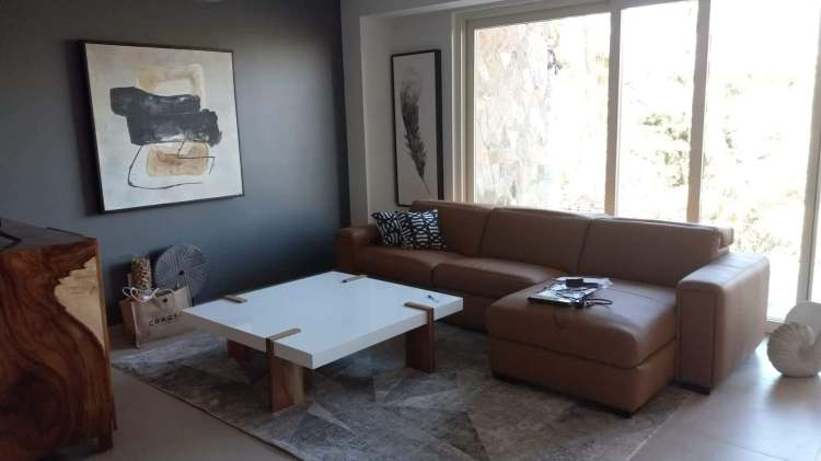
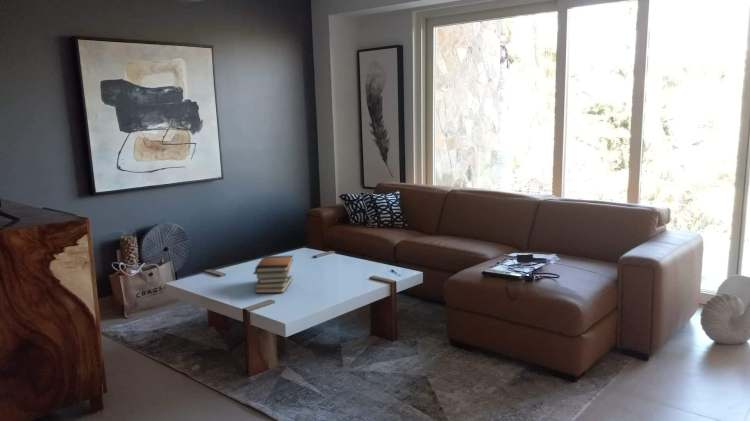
+ book stack [252,254,294,294]
